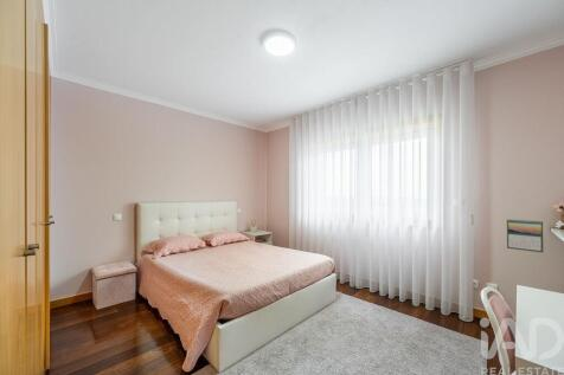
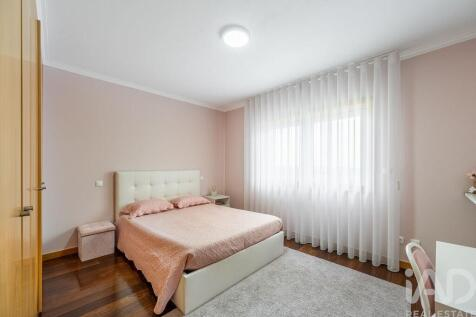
- calendar [506,218,544,253]
